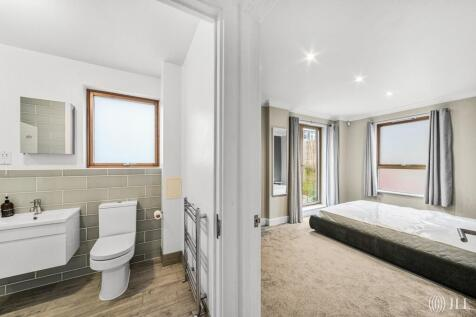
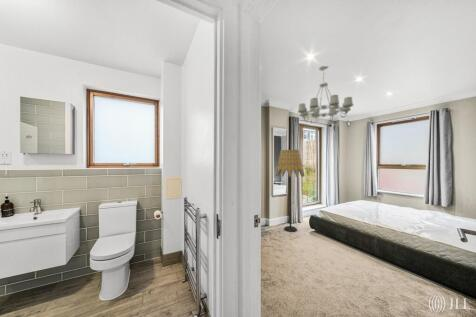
+ chandelier [297,65,354,123]
+ floor lamp [275,149,305,233]
